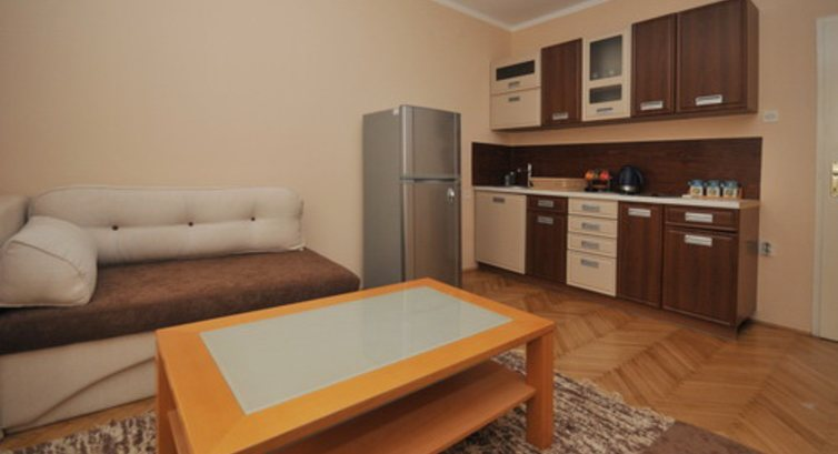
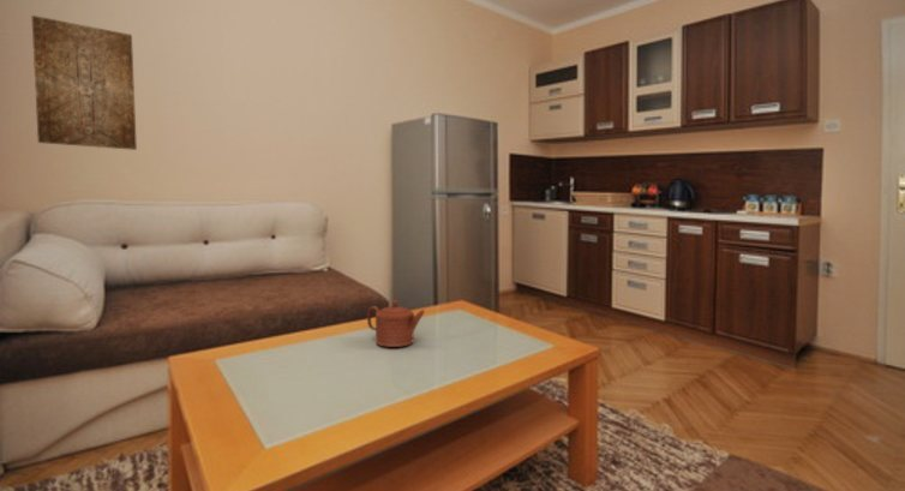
+ wall art [30,14,138,151]
+ teapot [366,299,426,348]
